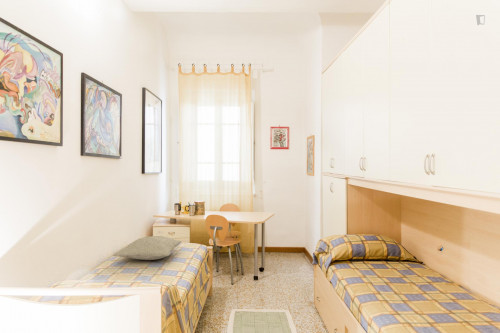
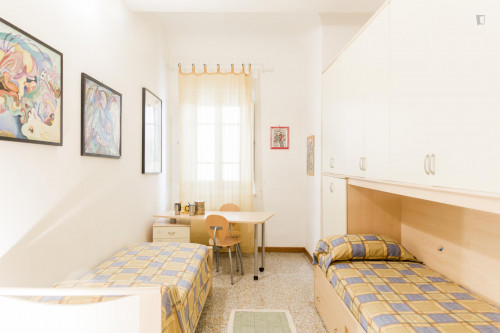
- pillow [112,235,183,261]
